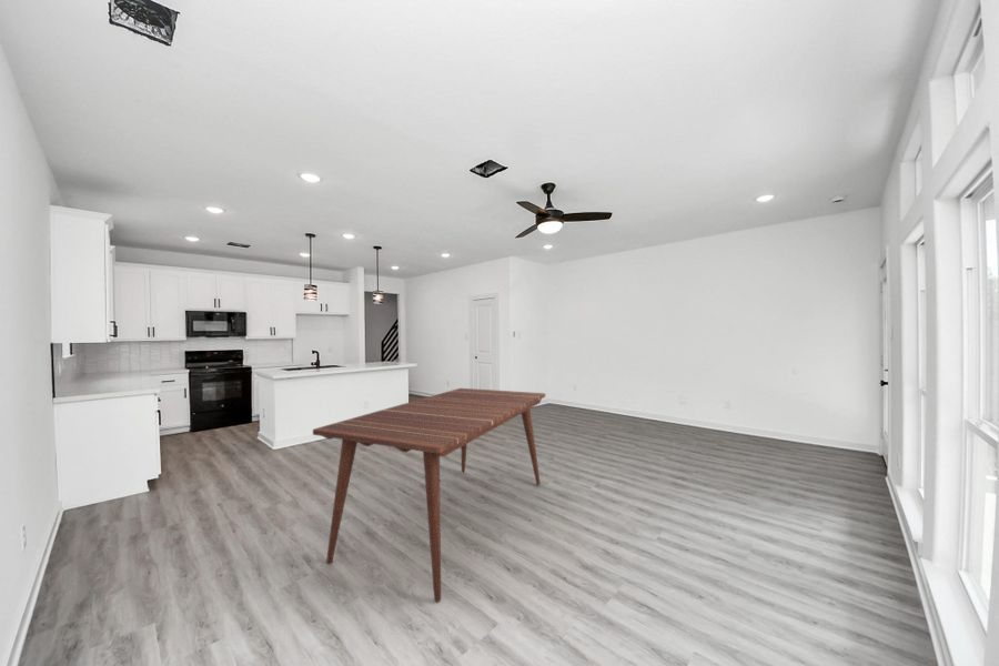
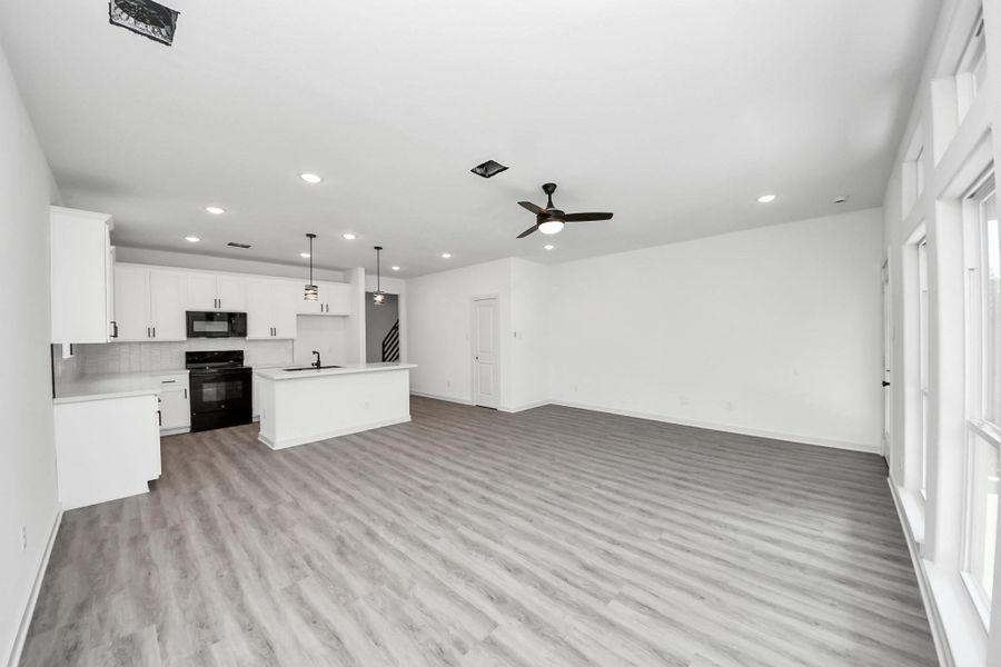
- dining table [312,387,546,604]
